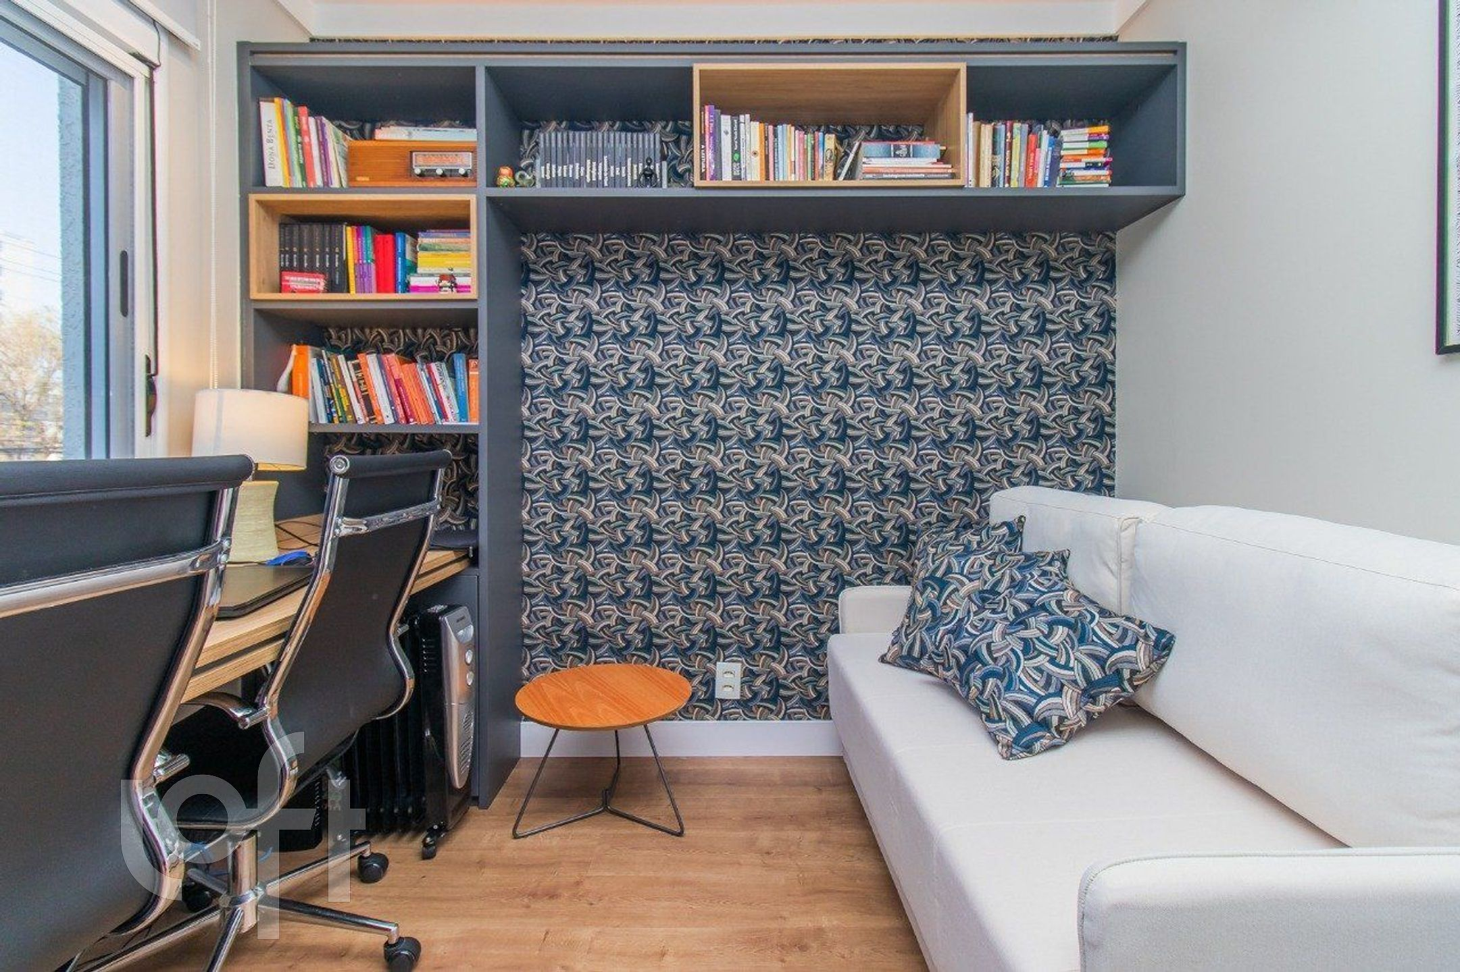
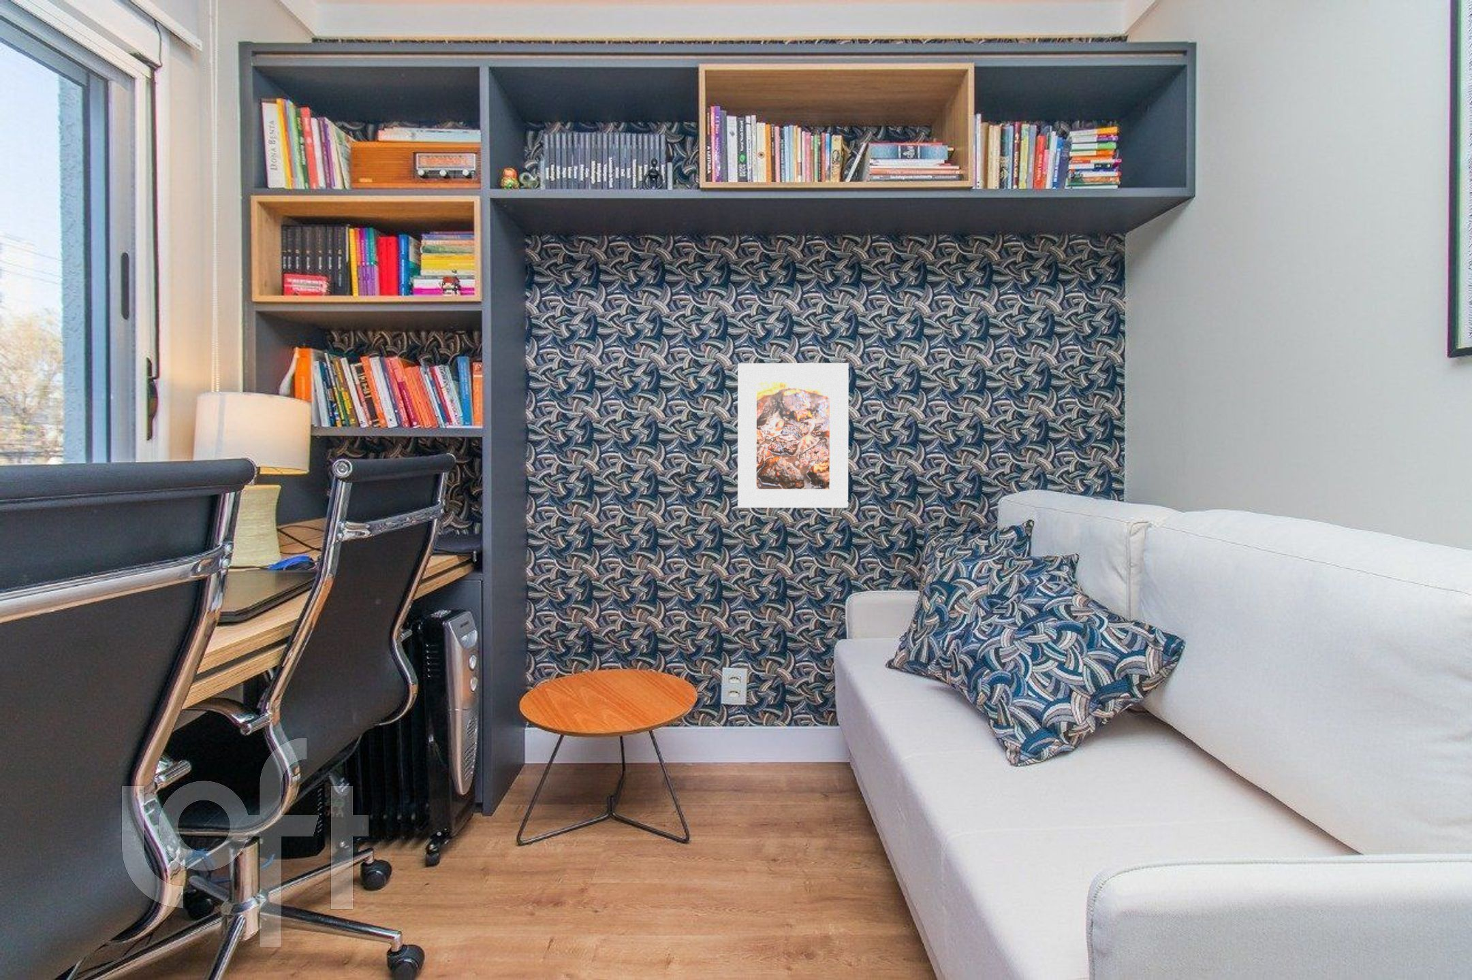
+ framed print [737,362,849,509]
